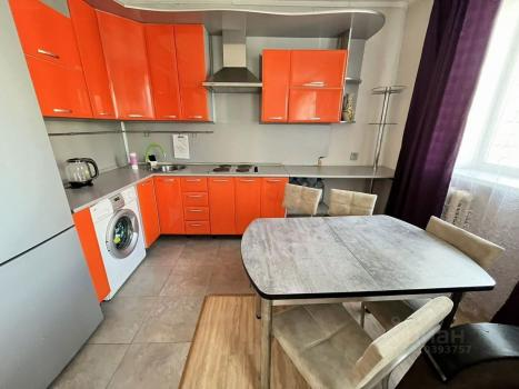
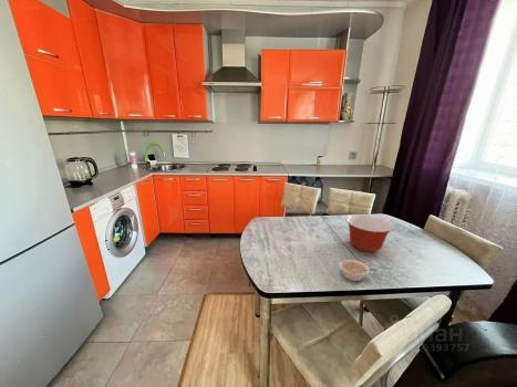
+ legume [338,259,378,282]
+ mixing bowl [344,213,395,253]
